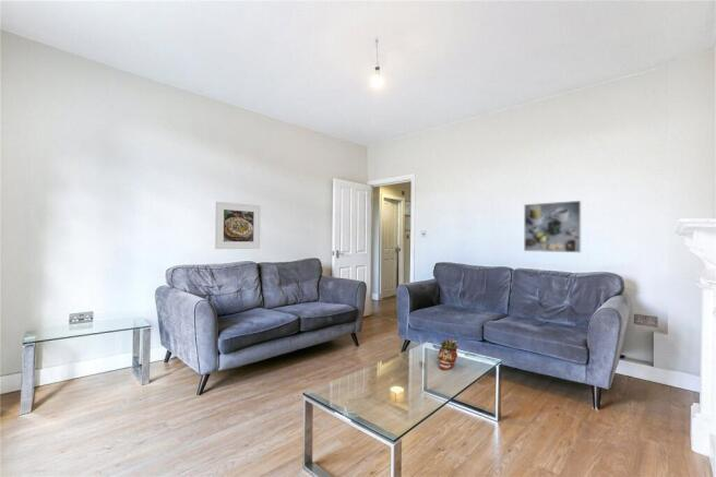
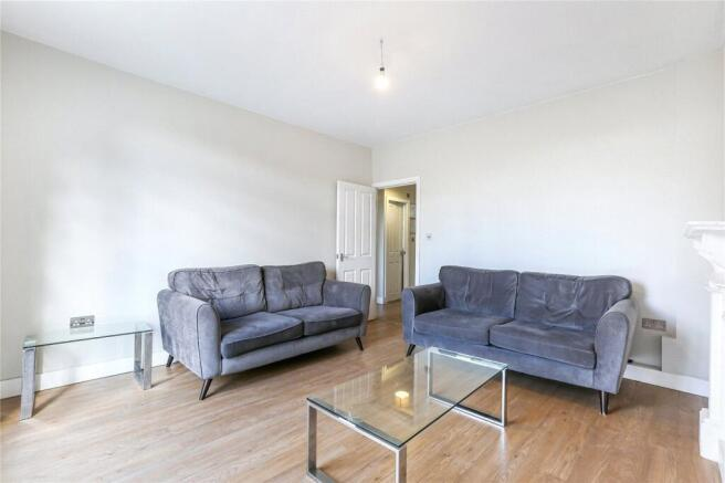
- succulent planter [437,337,461,371]
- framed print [214,201,262,250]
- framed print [523,200,582,253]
